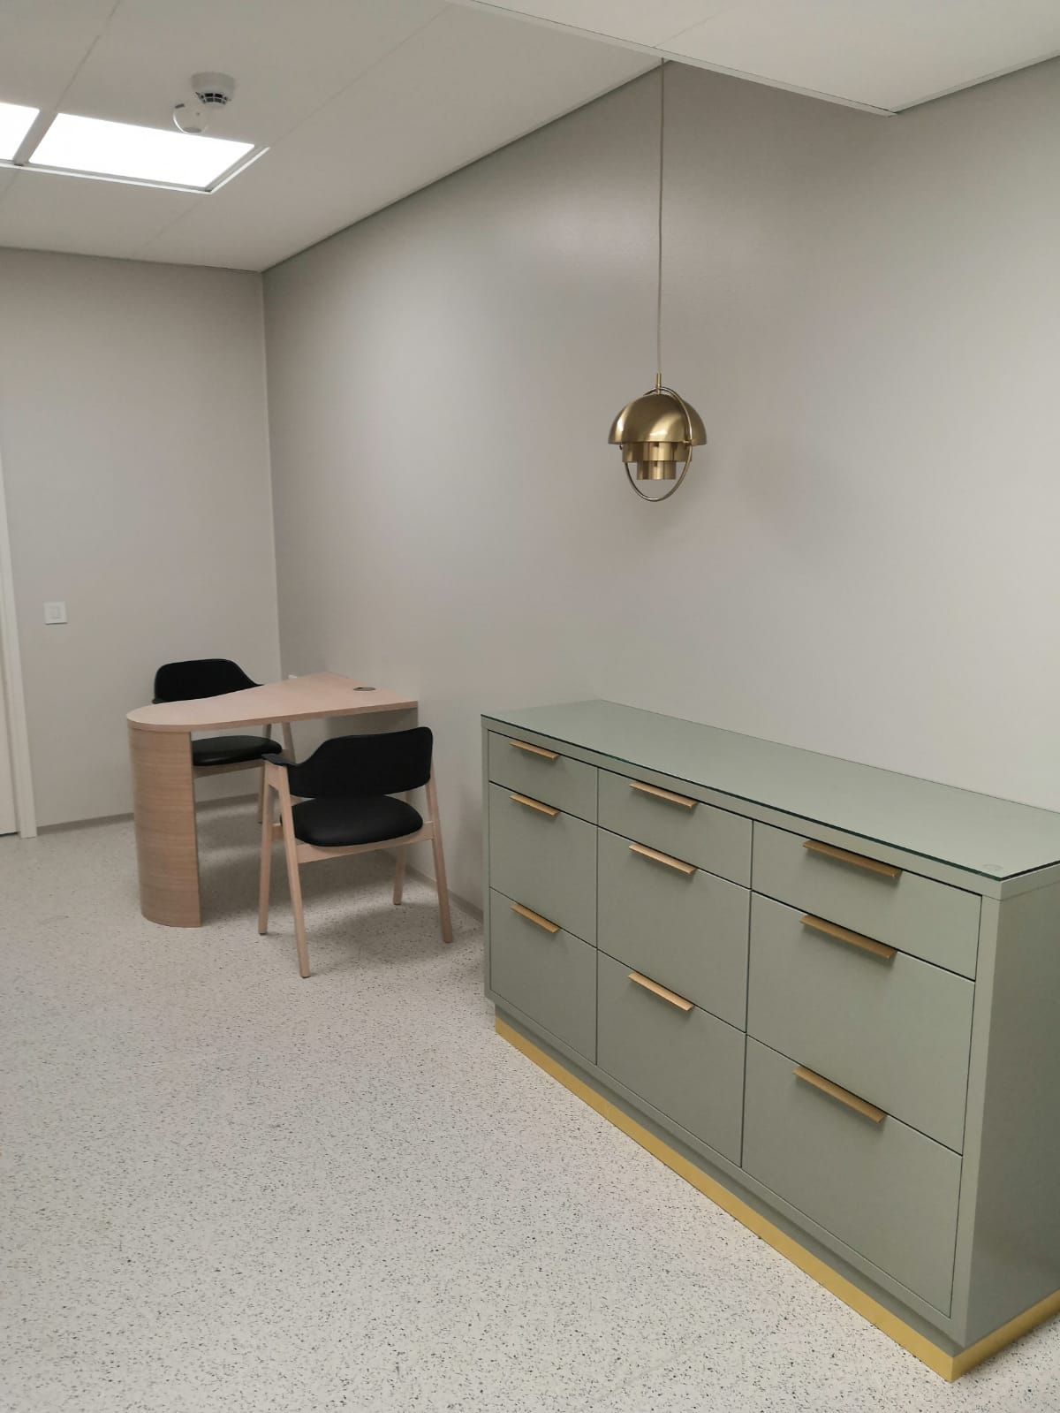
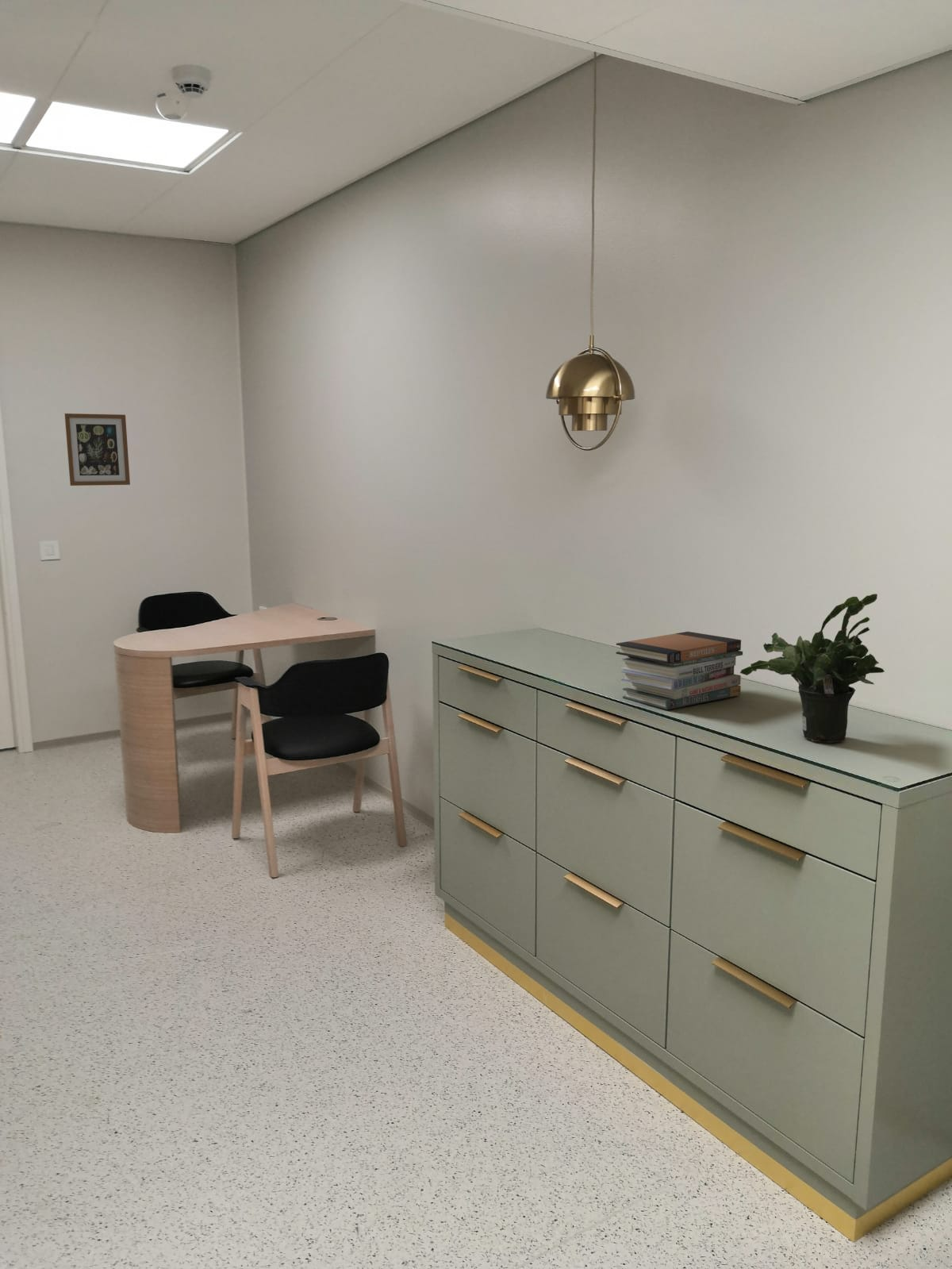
+ book stack [616,631,743,710]
+ wall art [64,413,131,486]
+ potted plant [739,593,885,744]
